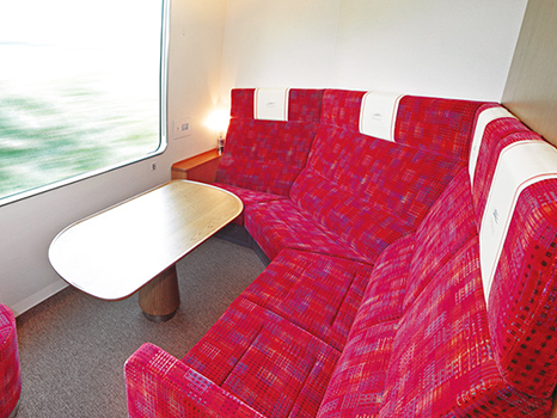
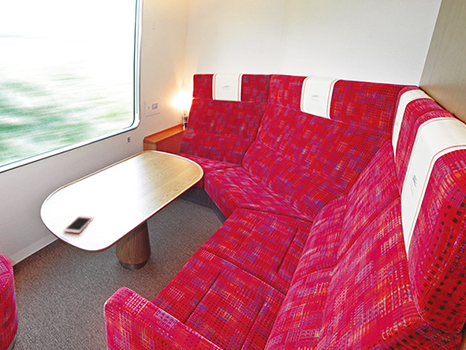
+ cell phone [62,214,95,234]
